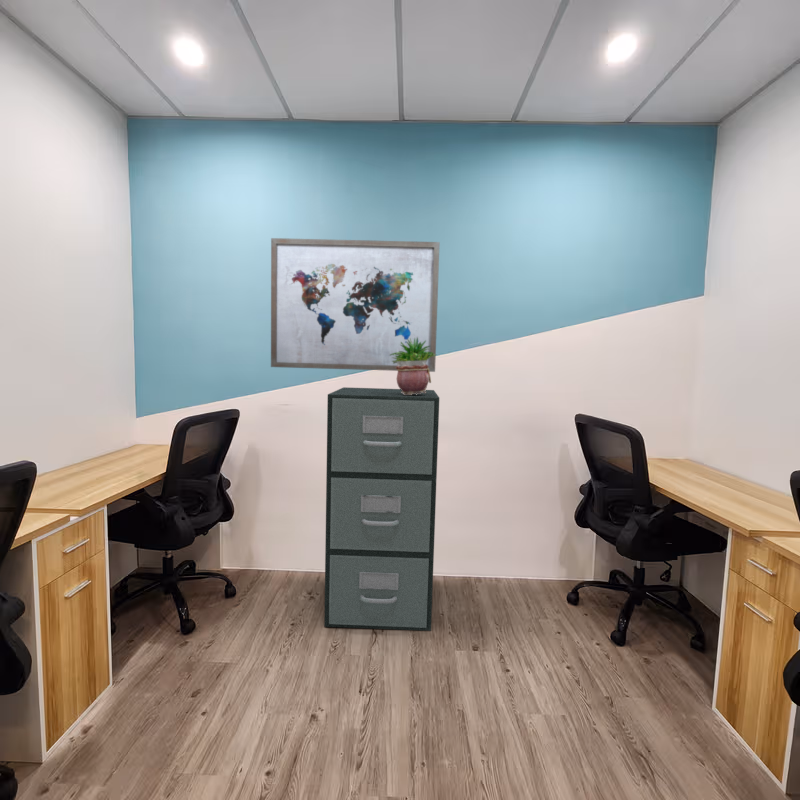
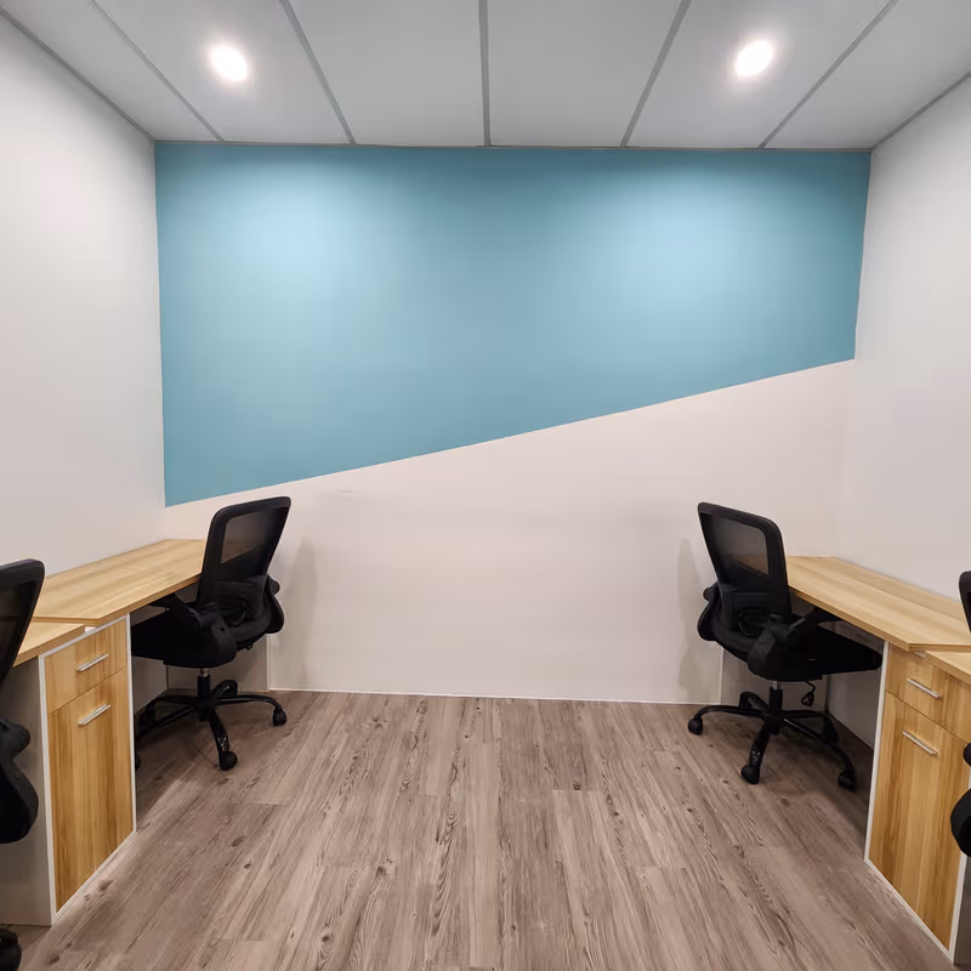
- potted plant [390,337,438,395]
- filing cabinet [323,386,440,632]
- wall art [270,237,441,373]
